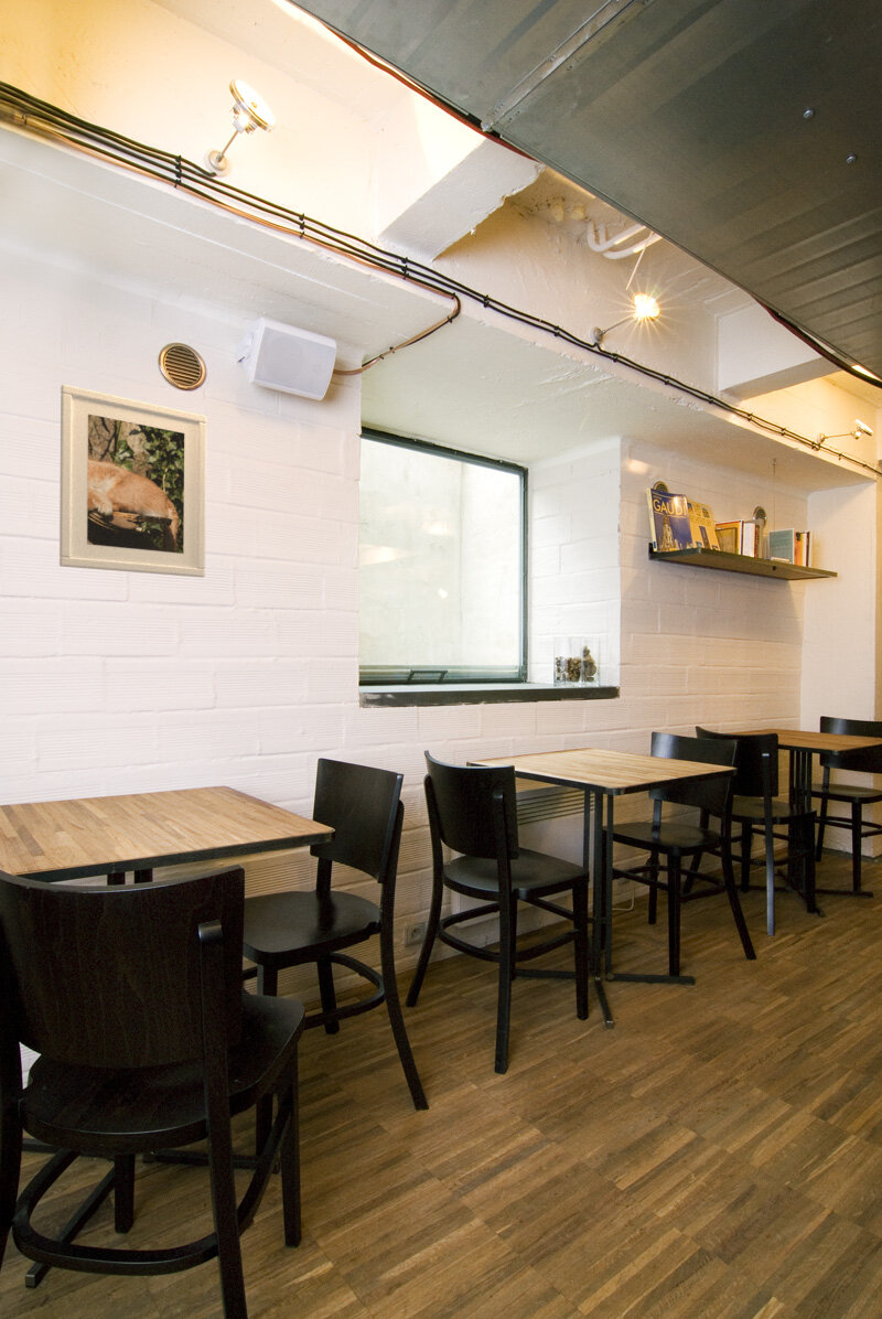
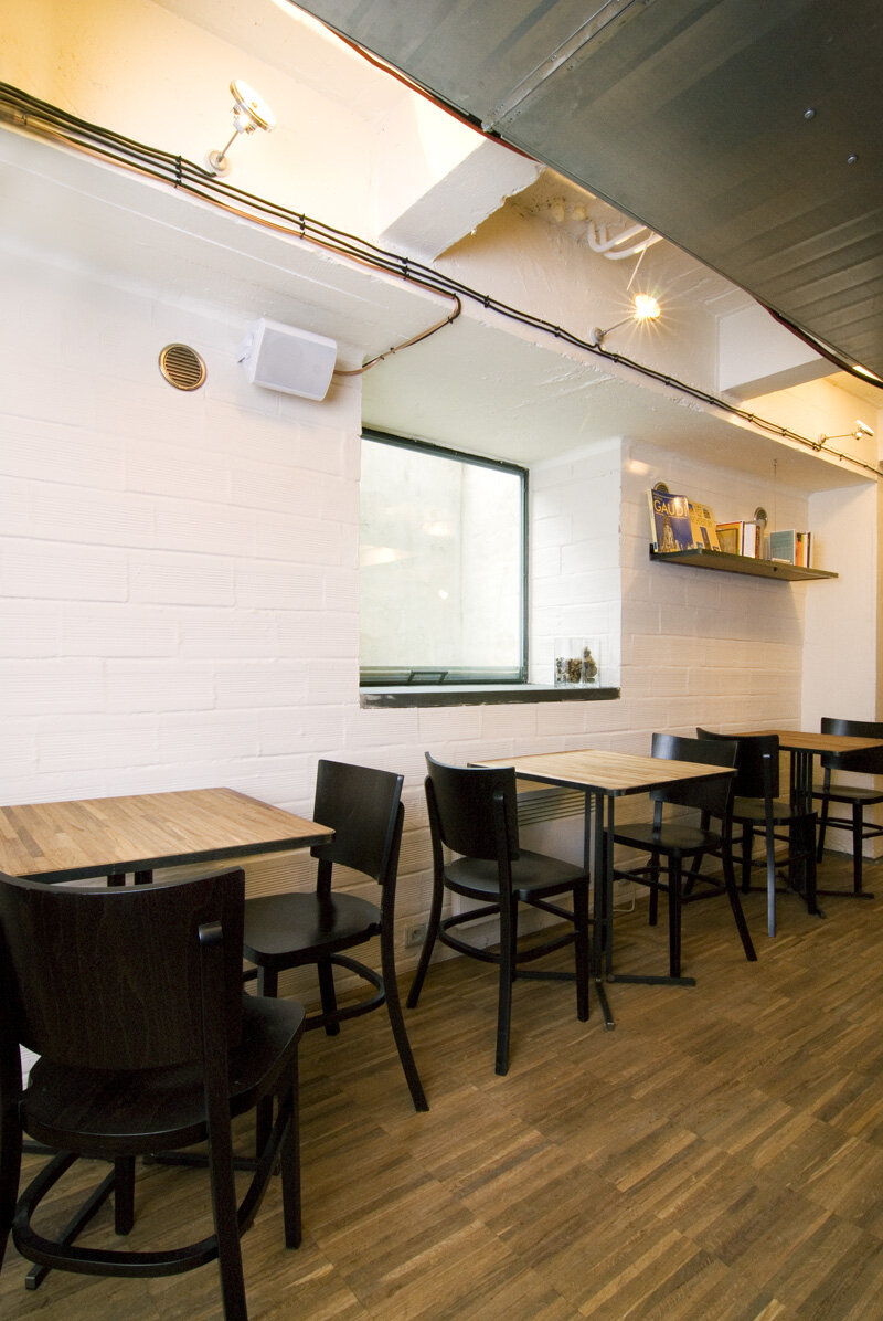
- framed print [58,384,208,578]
